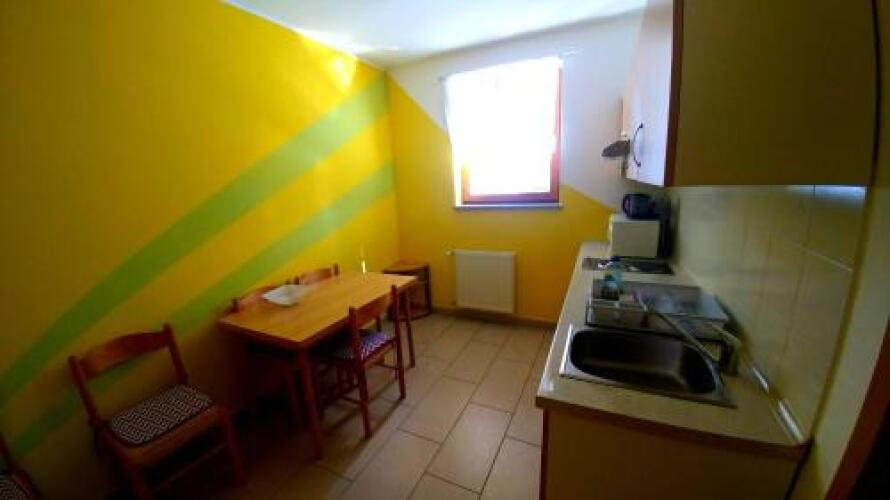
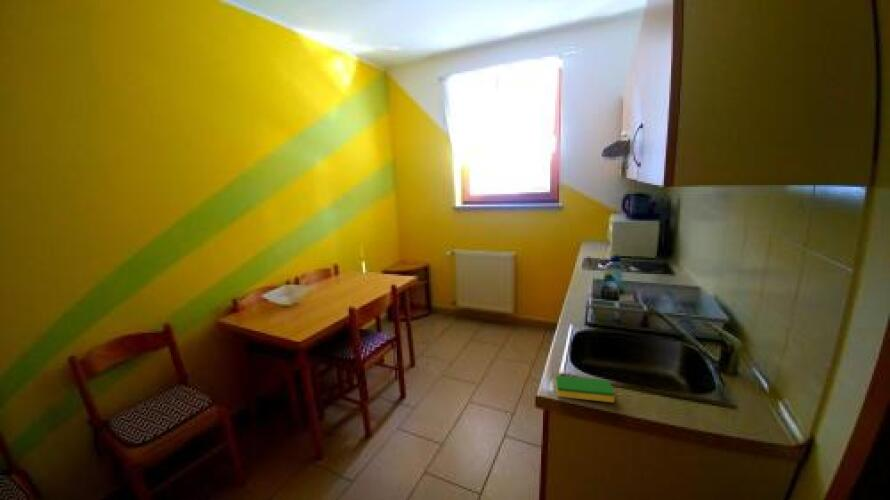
+ dish sponge [555,375,615,403]
